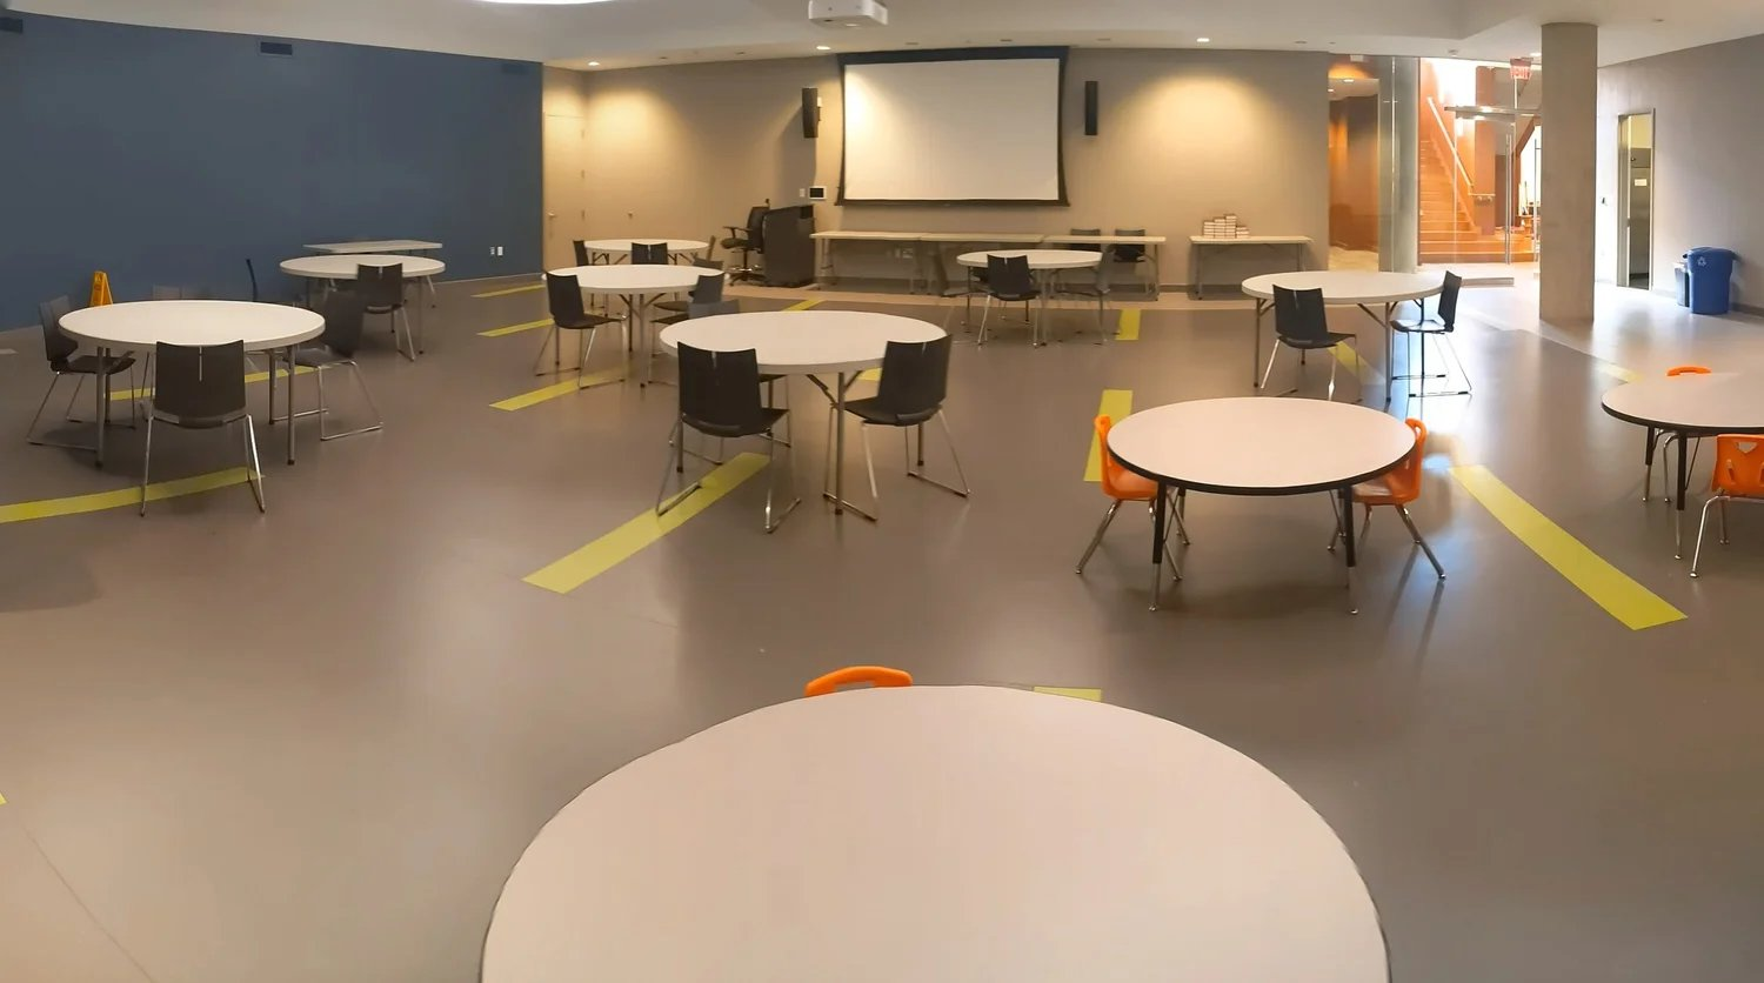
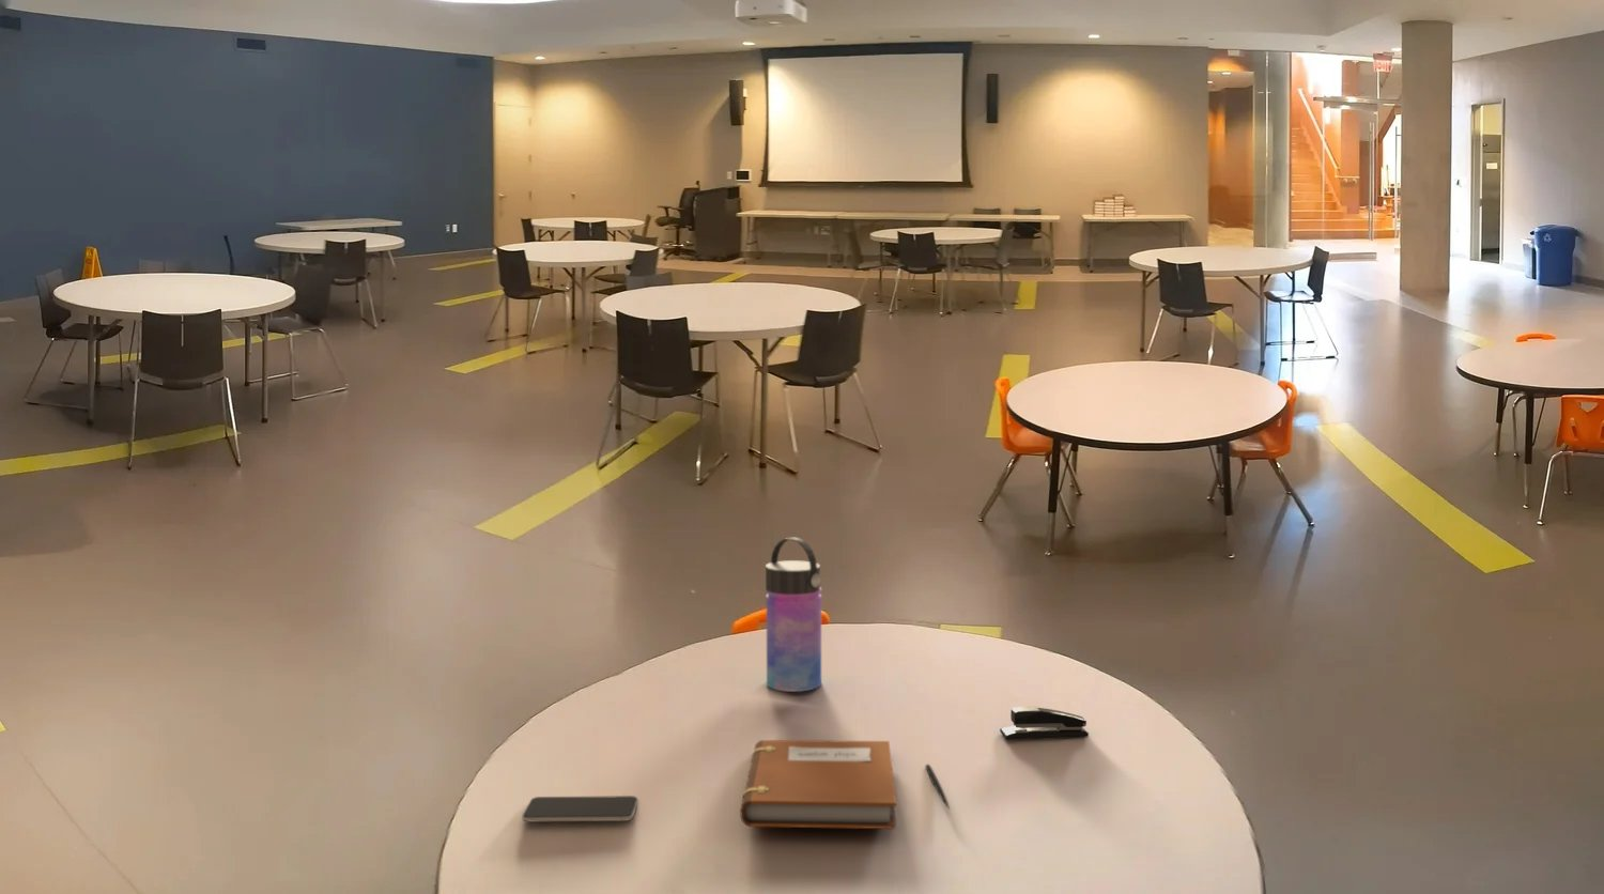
+ water bottle [765,537,822,693]
+ pen [925,764,951,810]
+ notebook [739,739,897,830]
+ stapler [999,706,1090,741]
+ smartphone [521,795,640,822]
